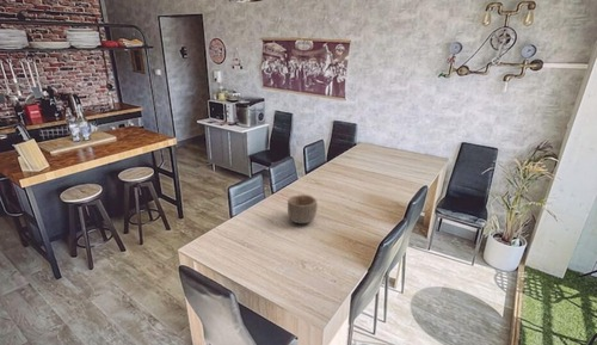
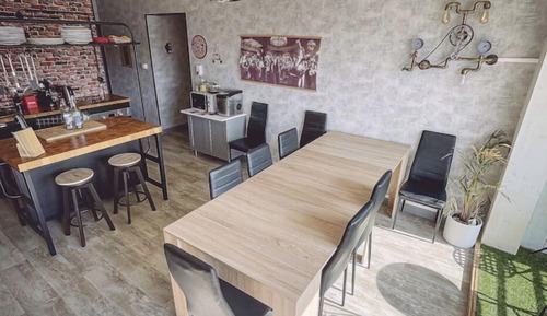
- bowl [287,193,319,224]
